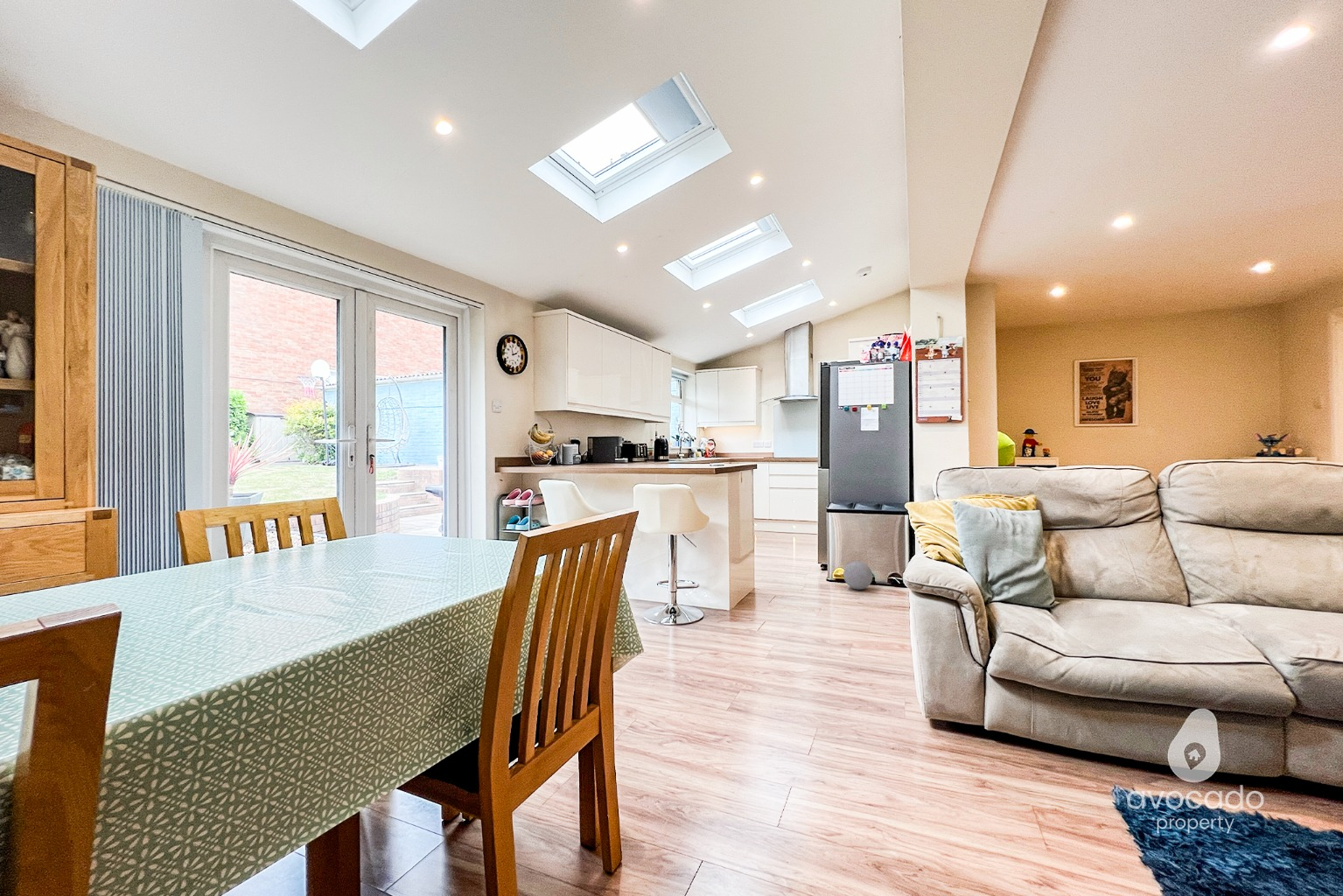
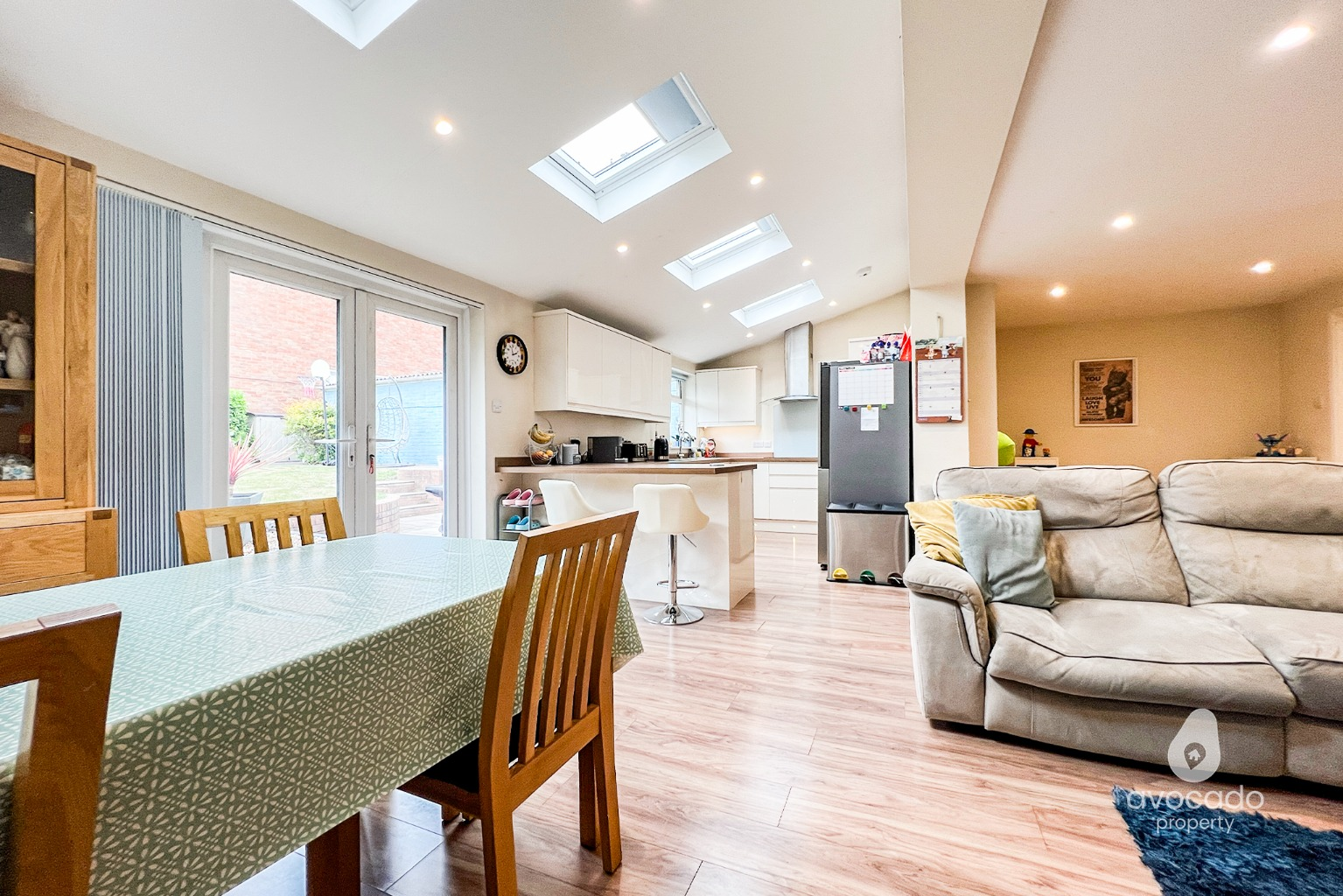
- ball [843,561,873,591]
